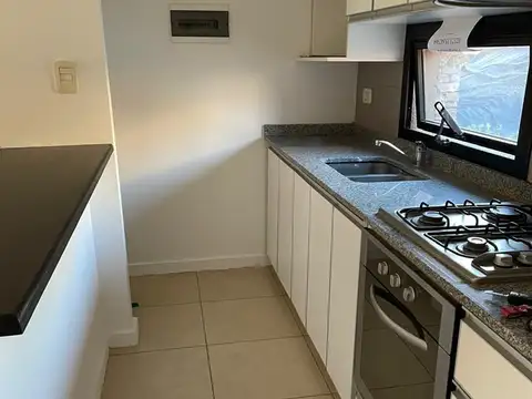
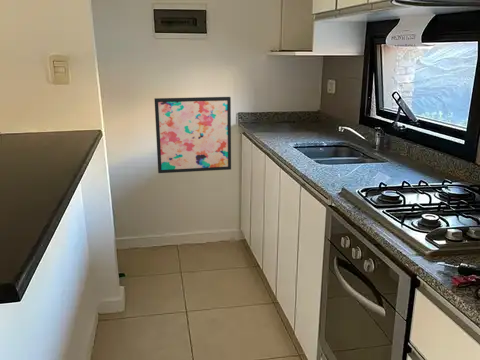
+ wall art [153,96,232,174]
